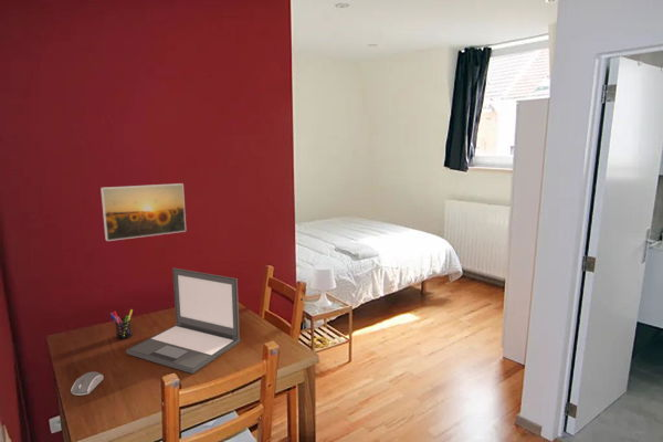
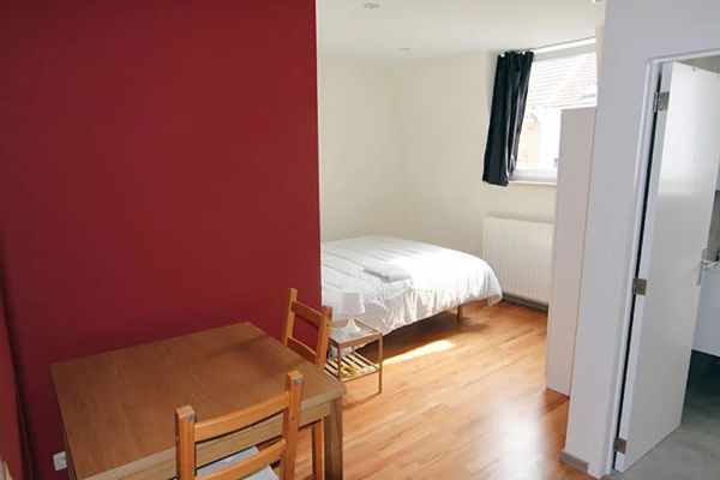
- pen holder [109,308,134,340]
- laptop [125,267,241,375]
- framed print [99,182,187,242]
- computer mouse [70,371,105,397]
